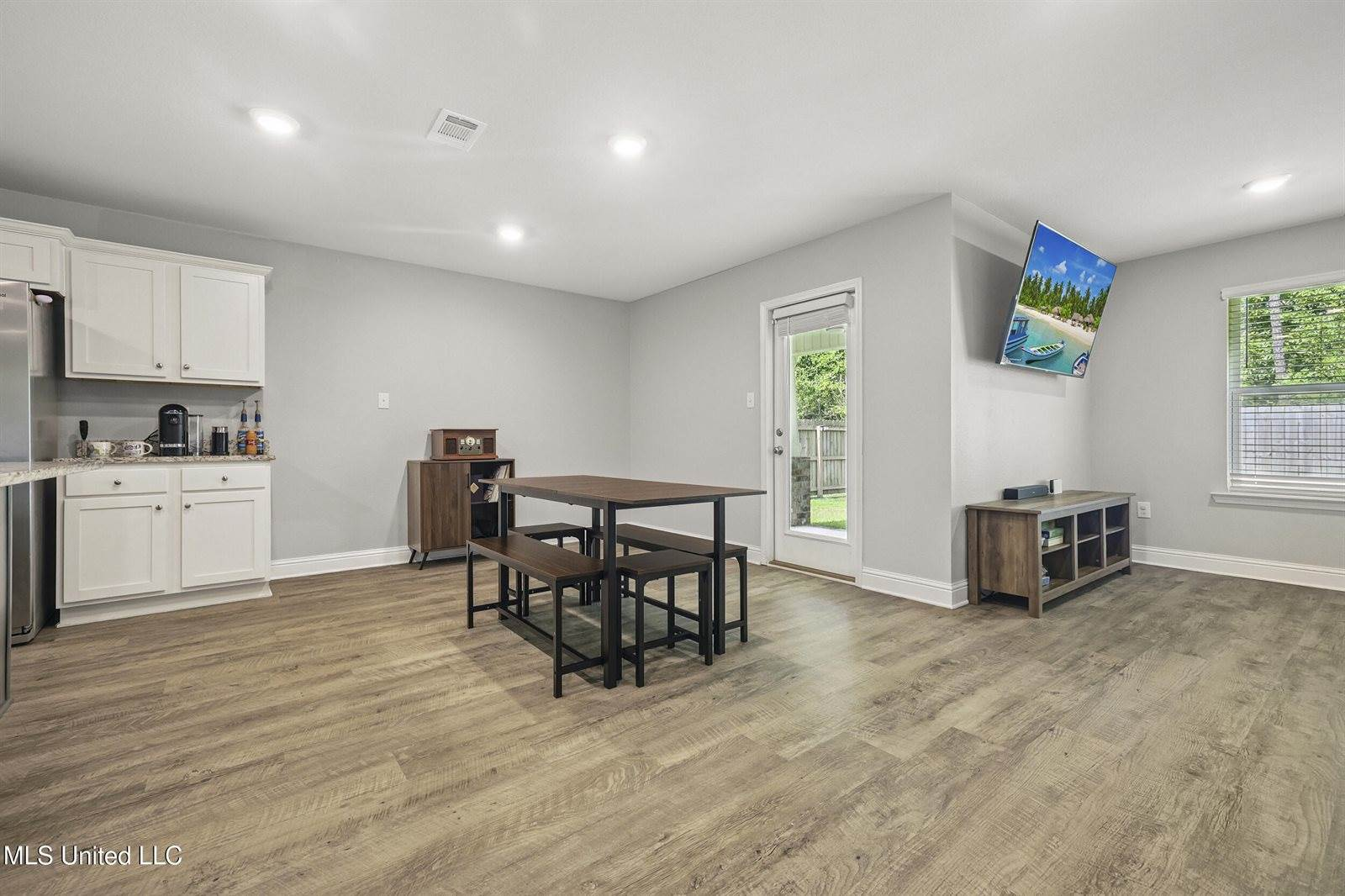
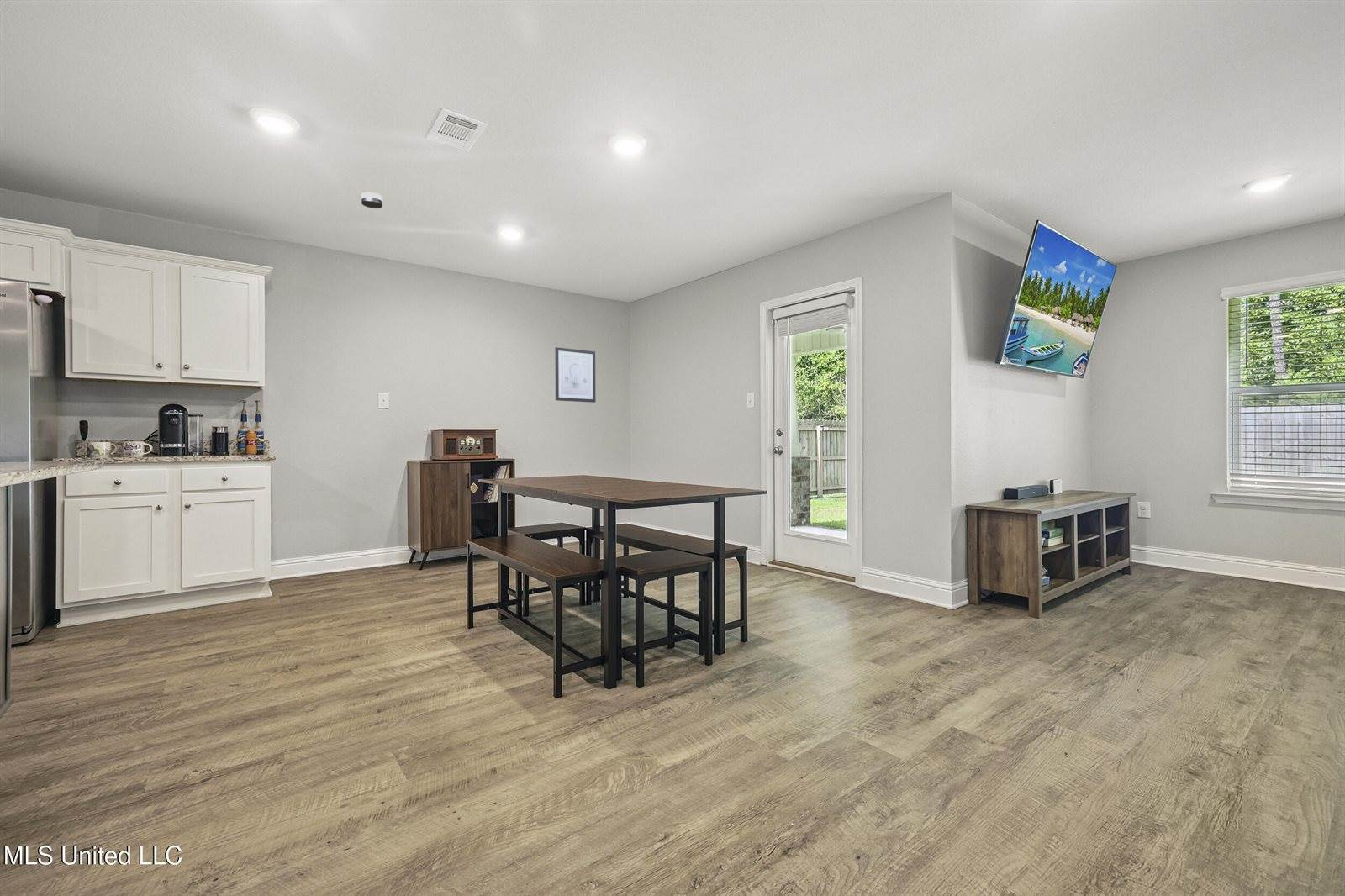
+ smoke detector [361,192,383,209]
+ wall art [555,346,596,403]
